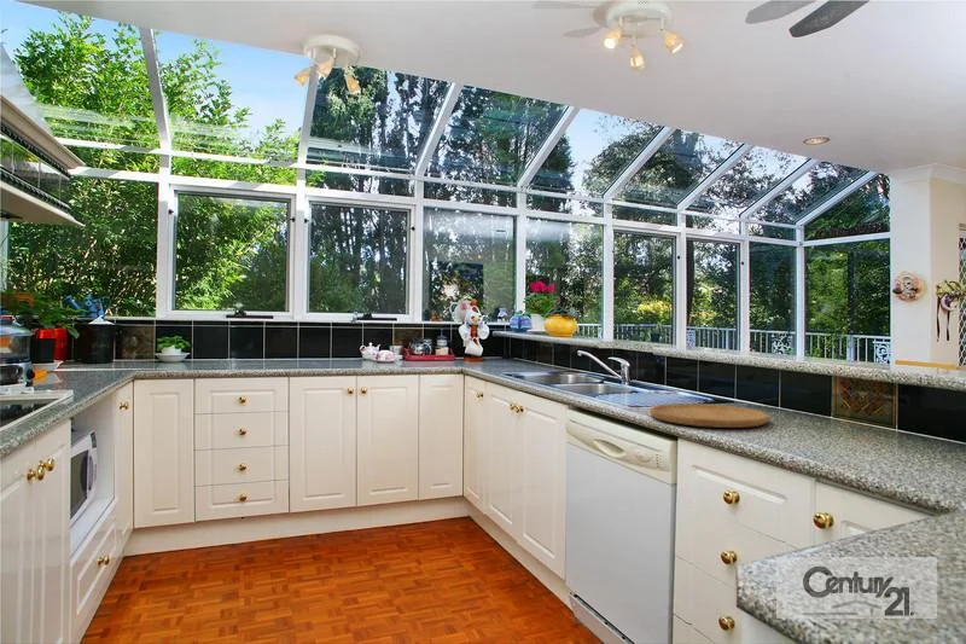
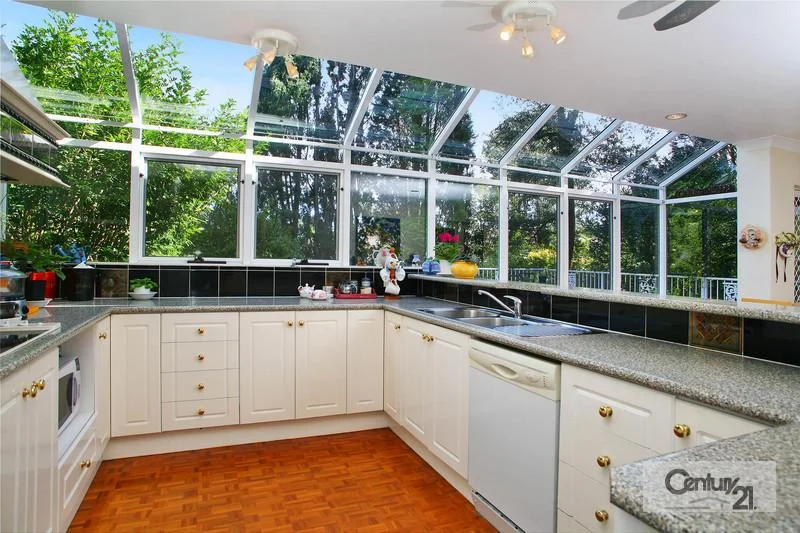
- cutting board [648,402,769,429]
